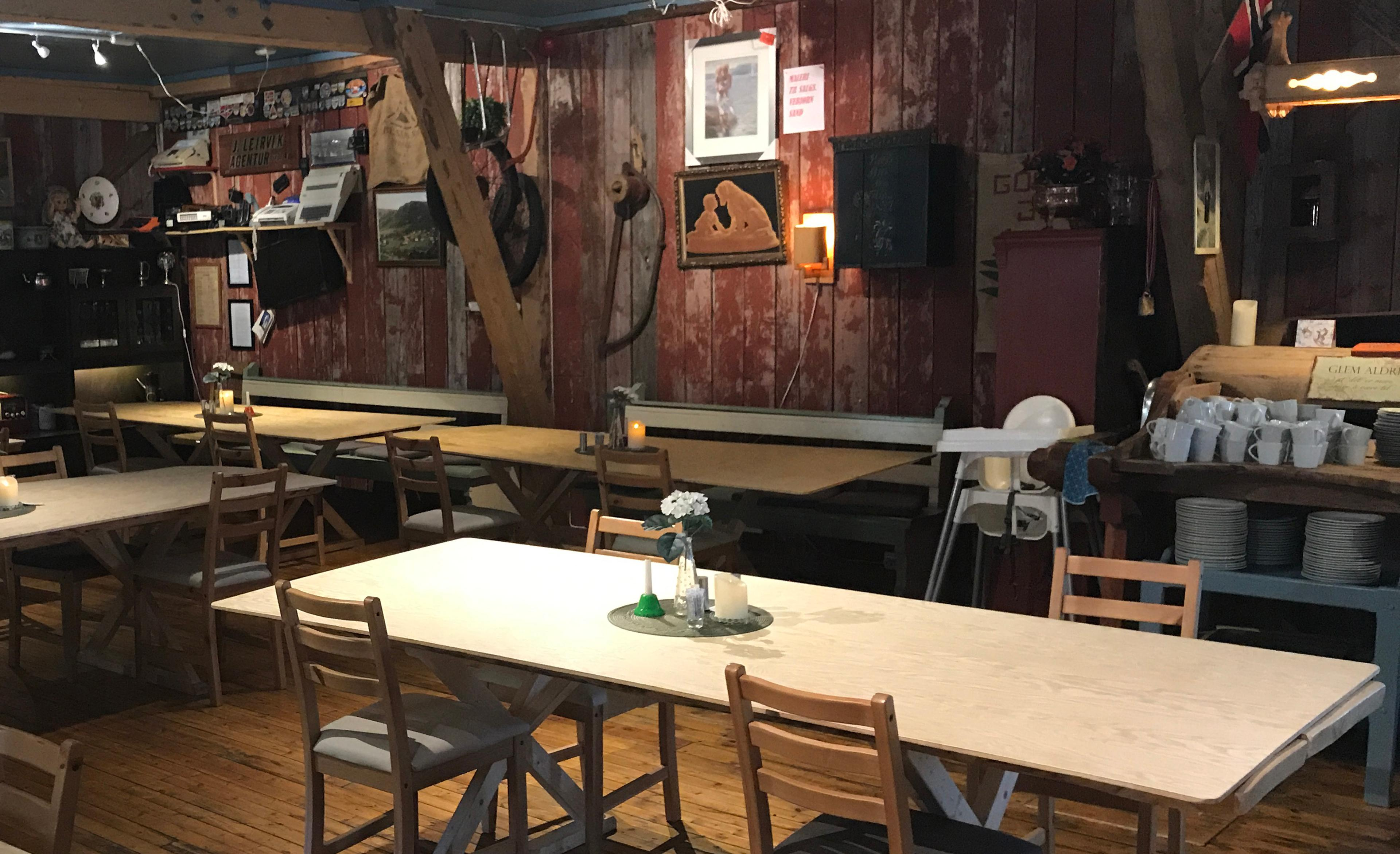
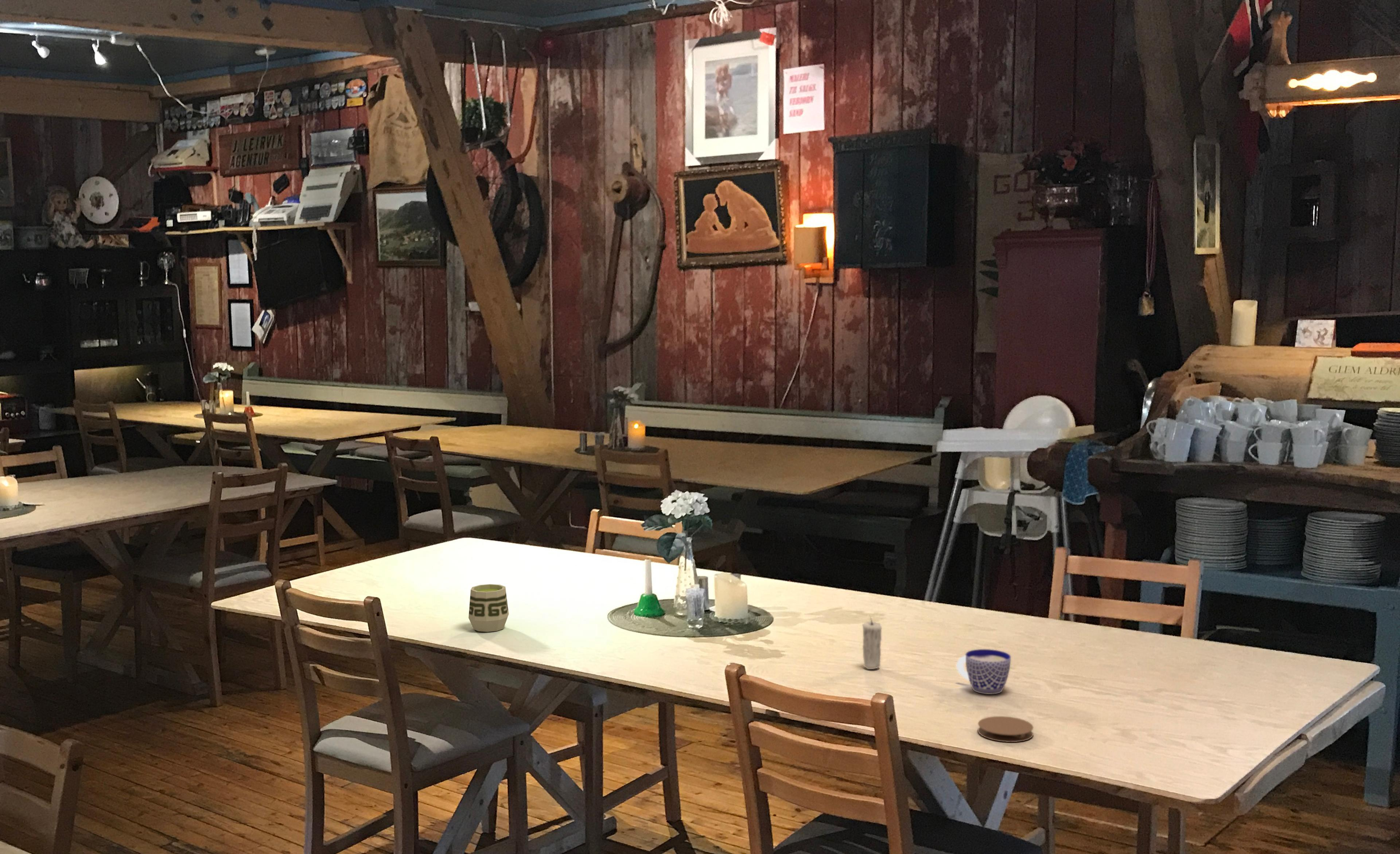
+ cup [468,584,509,632]
+ candle [862,614,882,670]
+ cup [956,649,1011,695]
+ coaster [977,716,1034,742]
